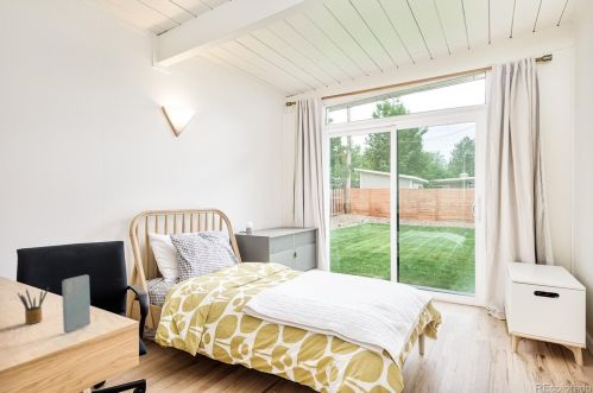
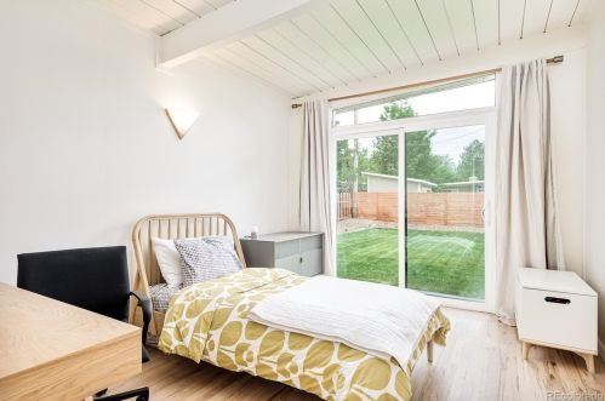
- pencil box [17,286,50,325]
- smartphone [61,273,92,334]
